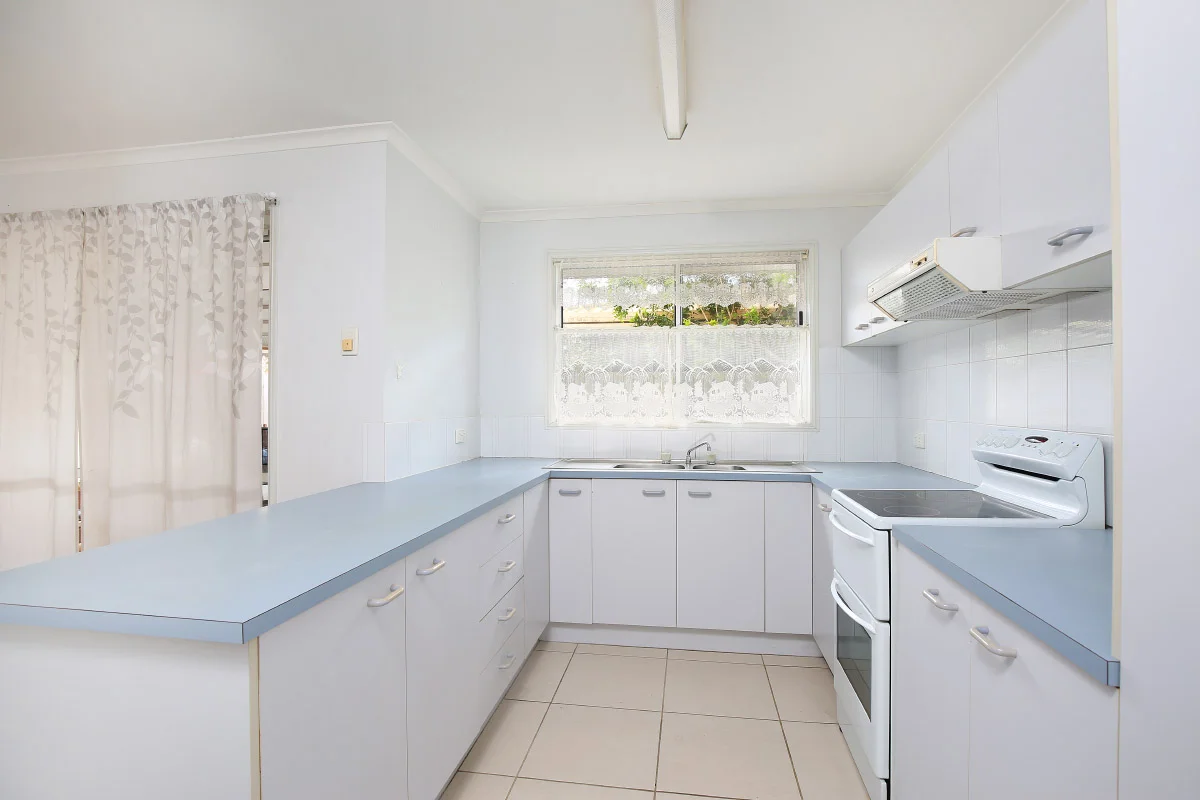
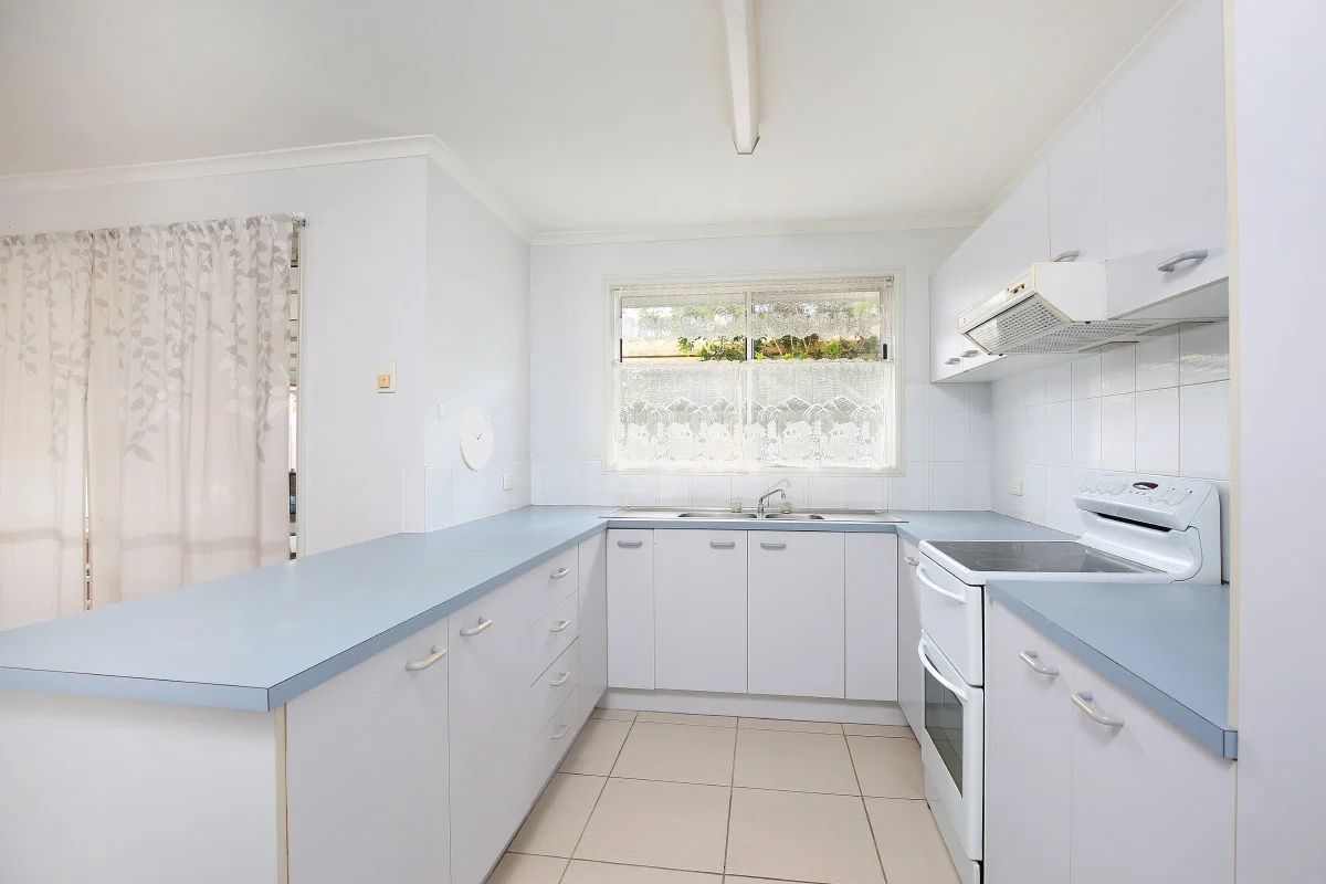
+ wall clock [459,406,493,472]
